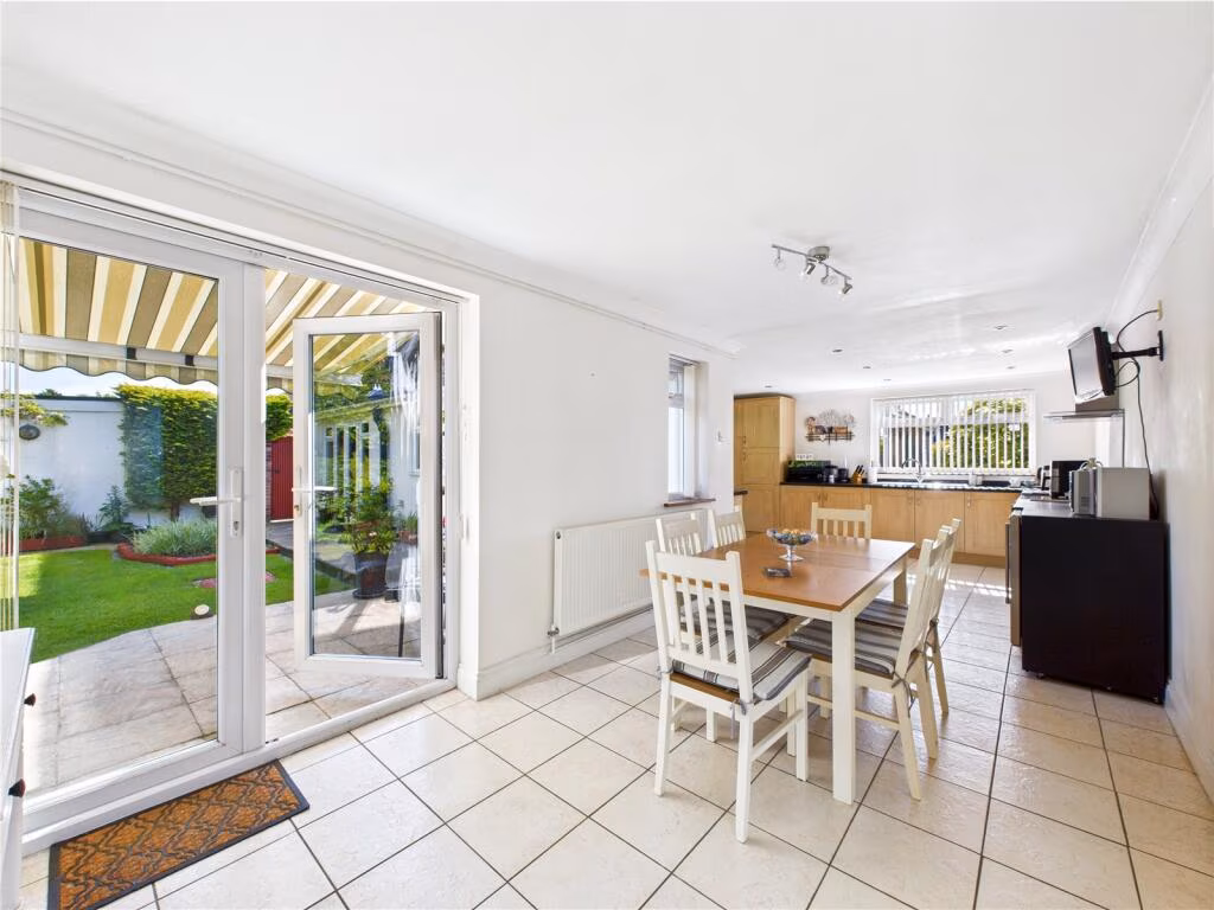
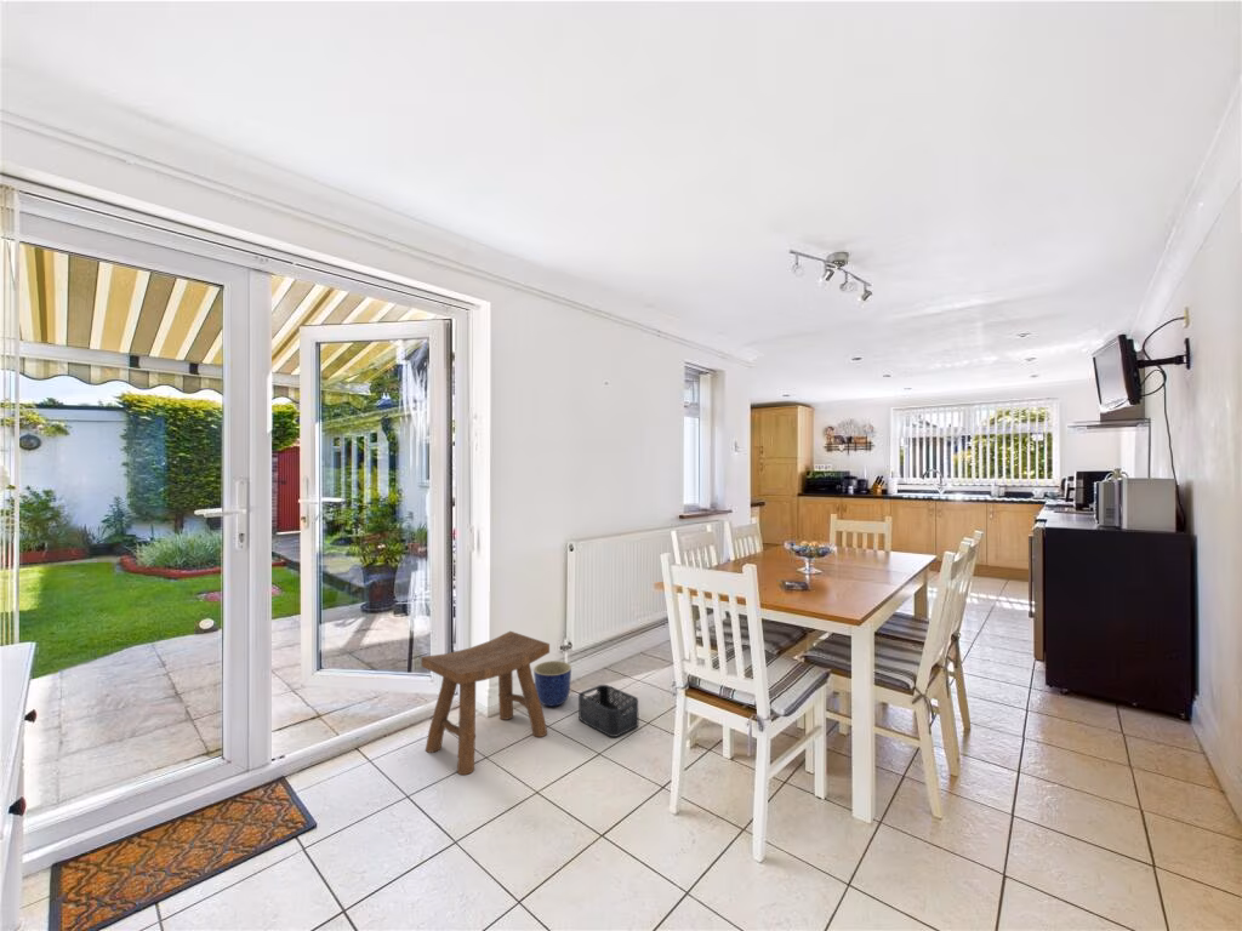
+ storage bin [577,684,640,738]
+ planter [532,659,572,708]
+ stool [420,630,551,776]
